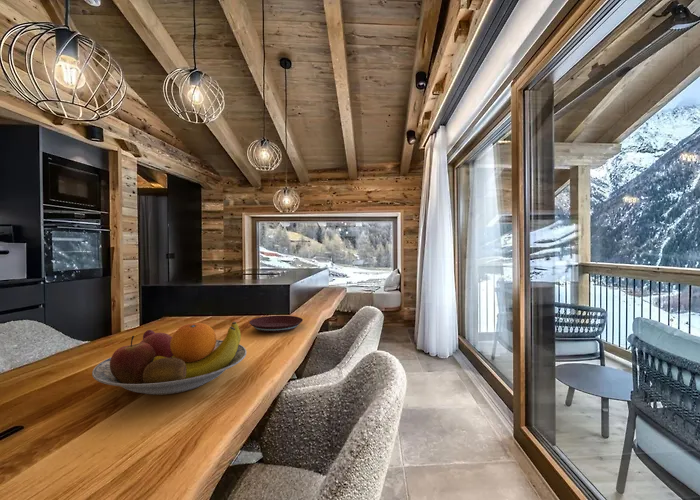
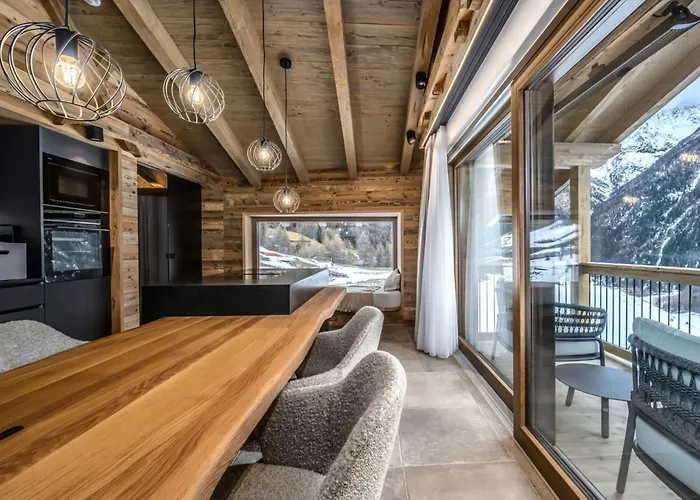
- fruit bowl [91,321,247,396]
- plate [248,315,304,333]
